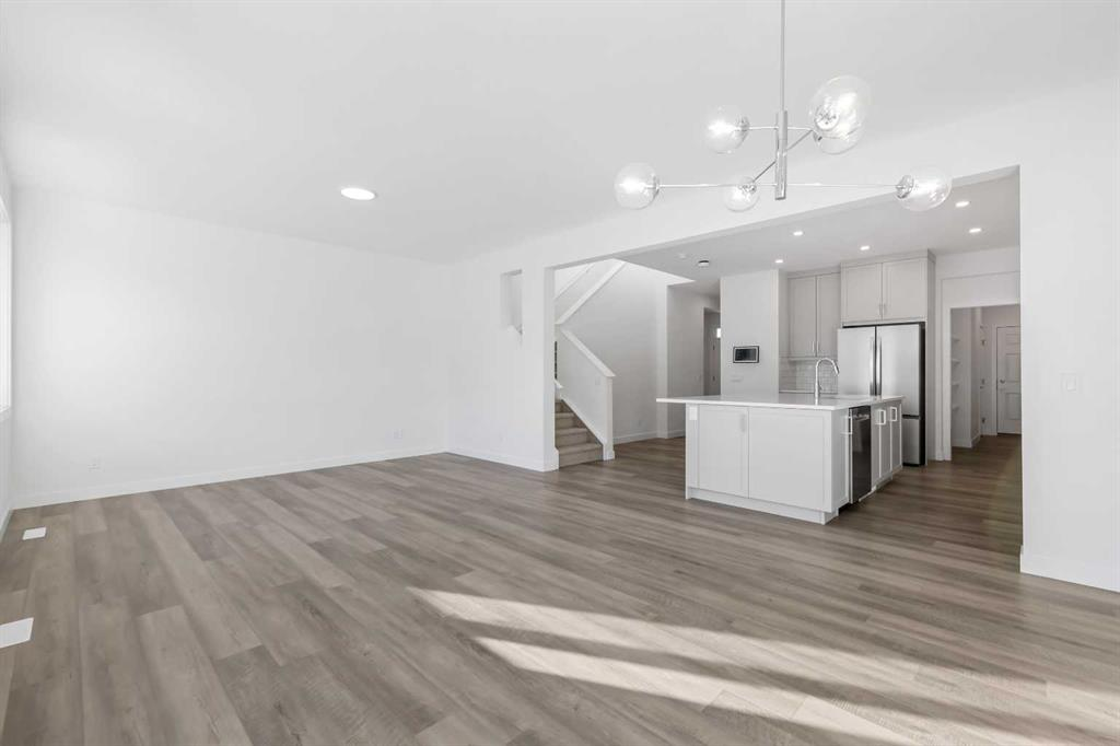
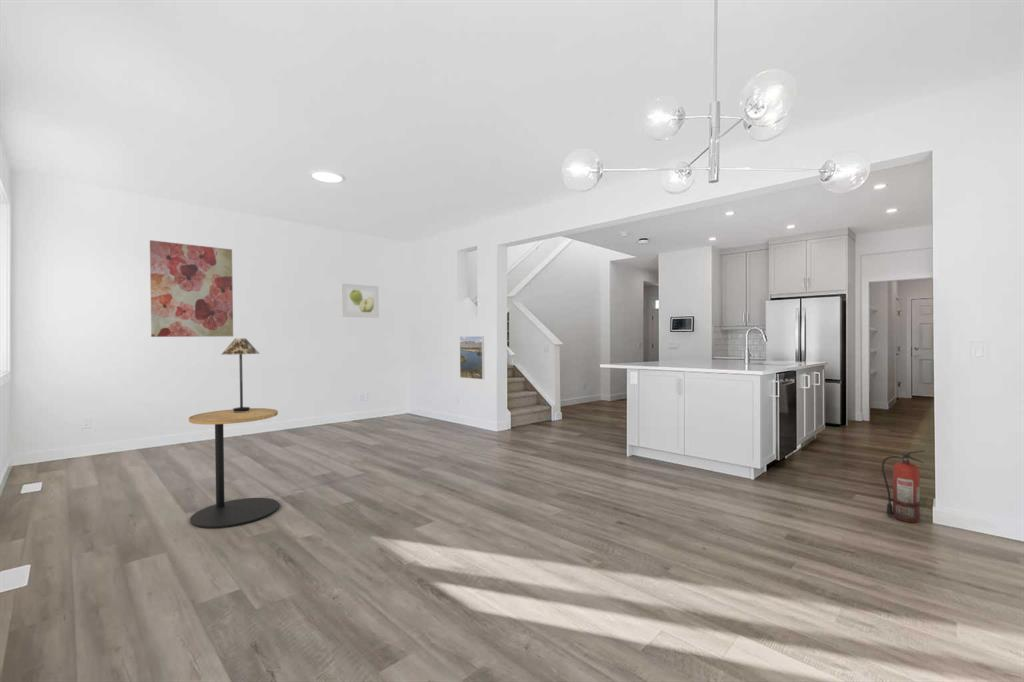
+ table lamp [221,338,261,412]
+ wall art [149,239,234,338]
+ fire extinguisher [881,449,927,524]
+ side table [188,407,280,529]
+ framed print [459,335,485,380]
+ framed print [340,283,380,319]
